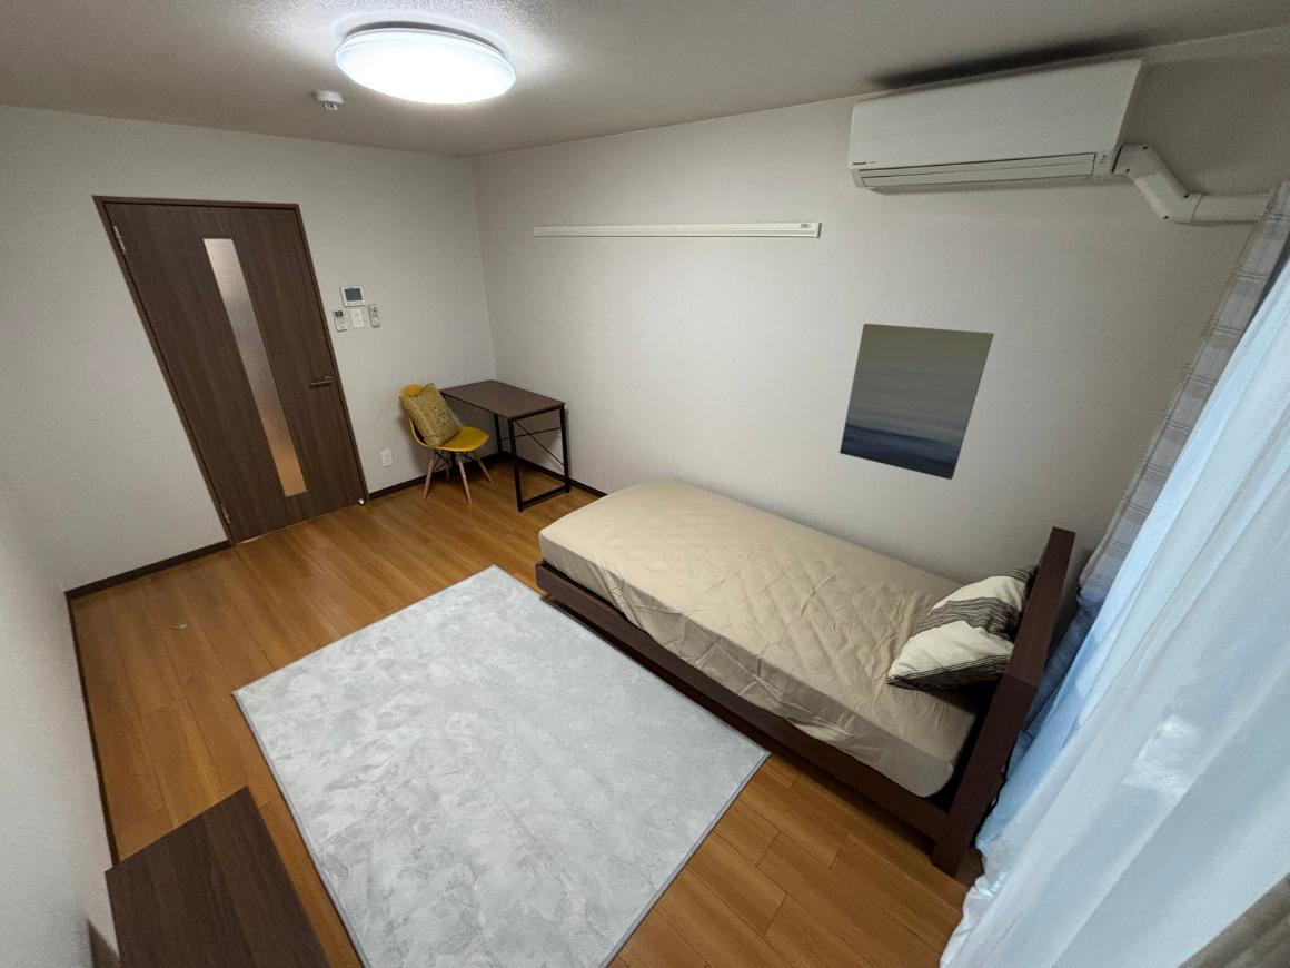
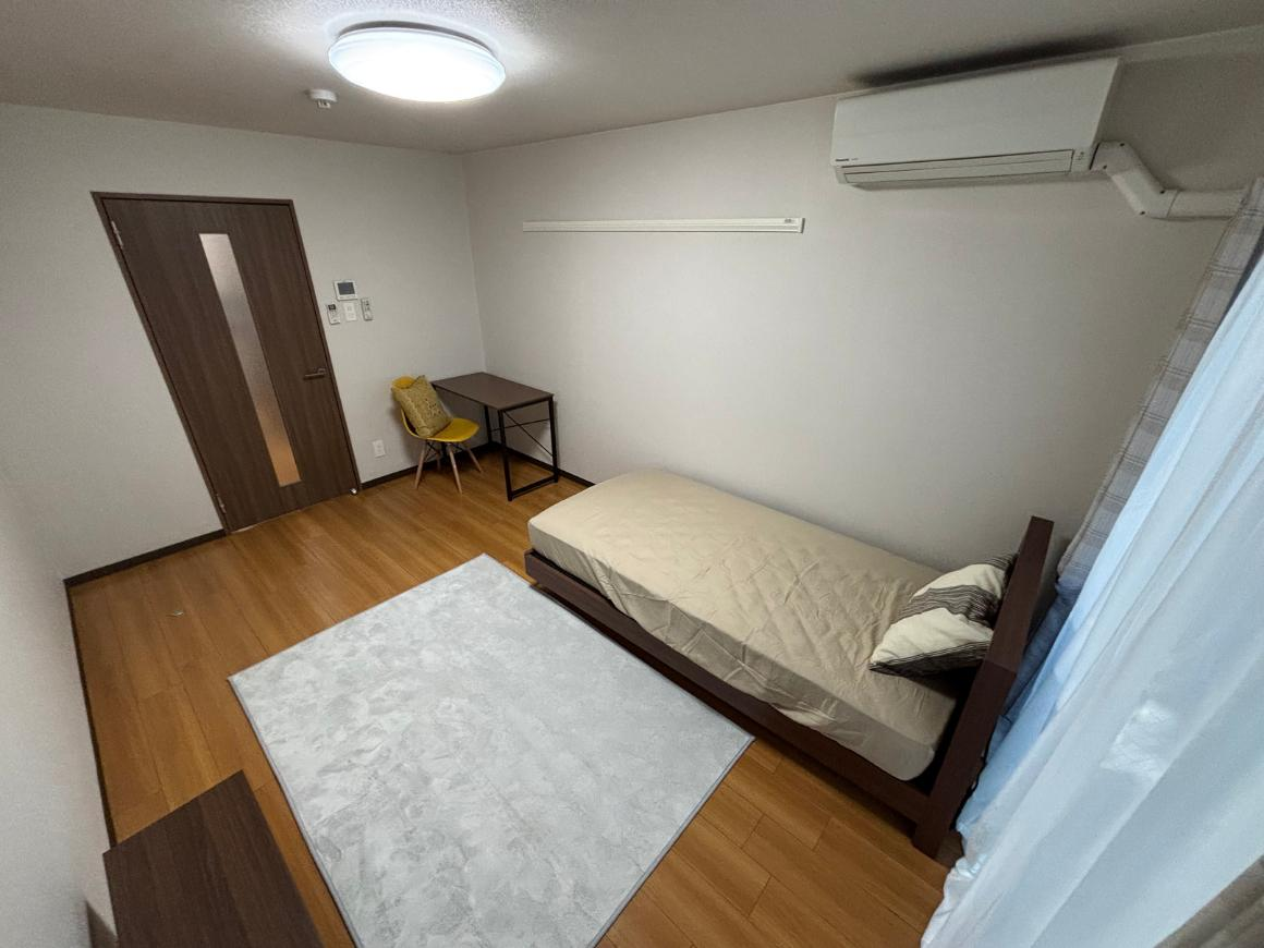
- wall art [838,323,995,481]
